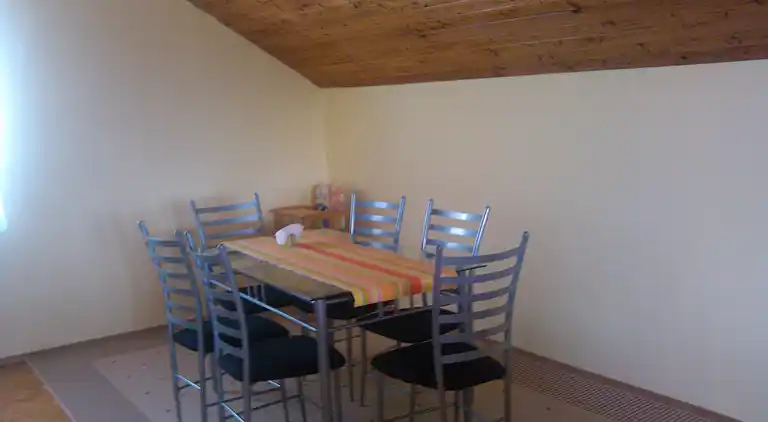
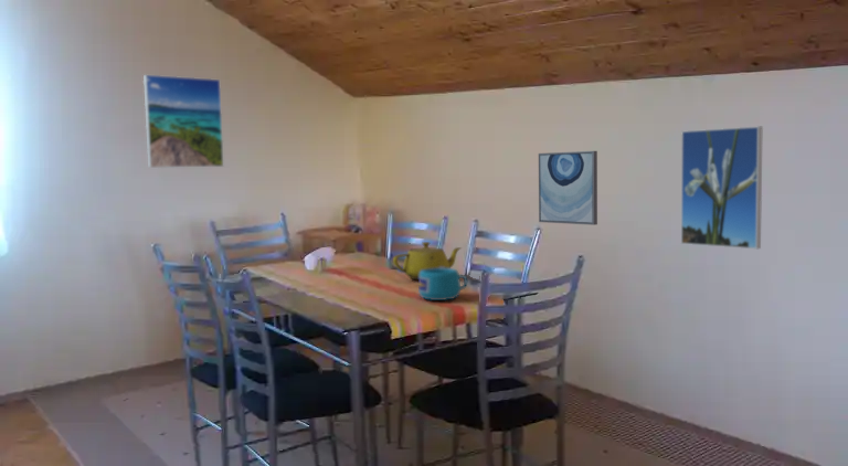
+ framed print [142,74,225,169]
+ wall art [538,150,598,226]
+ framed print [680,125,764,250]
+ cup [417,267,468,301]
+ teapot [392,241,463,280]
